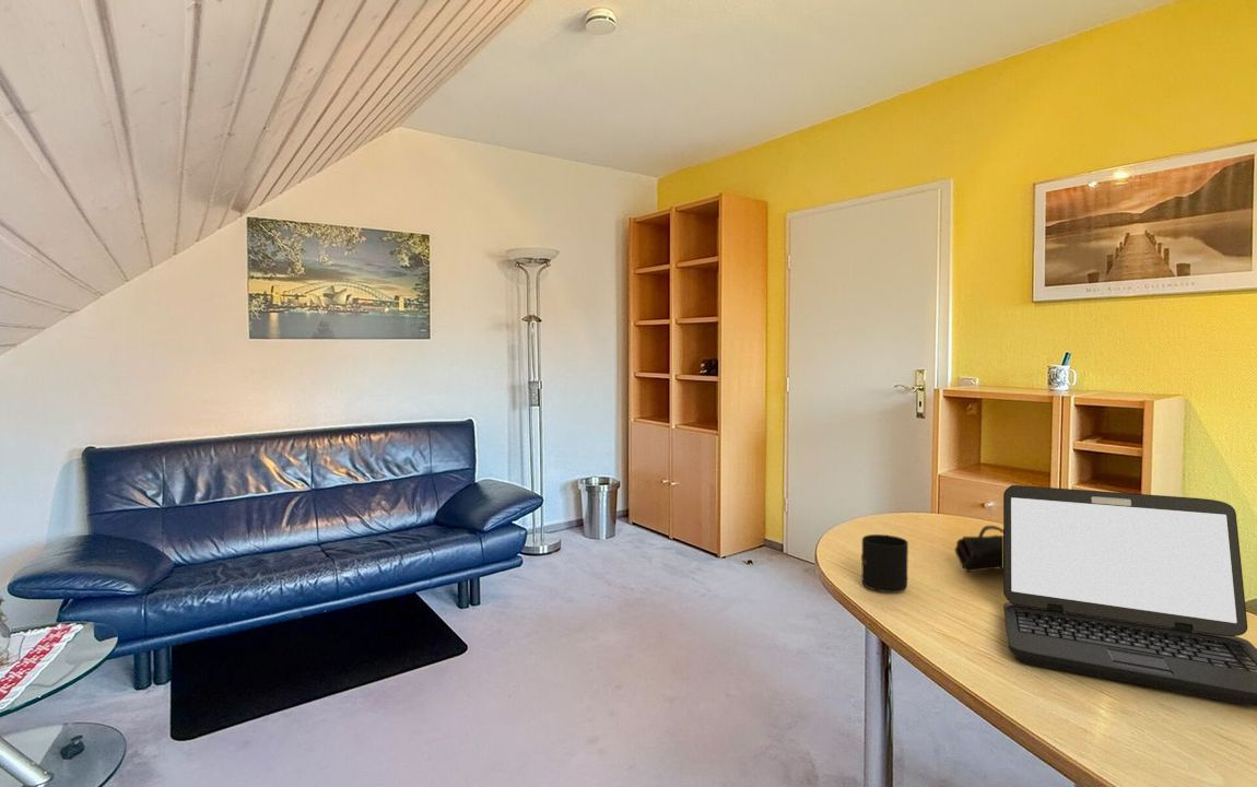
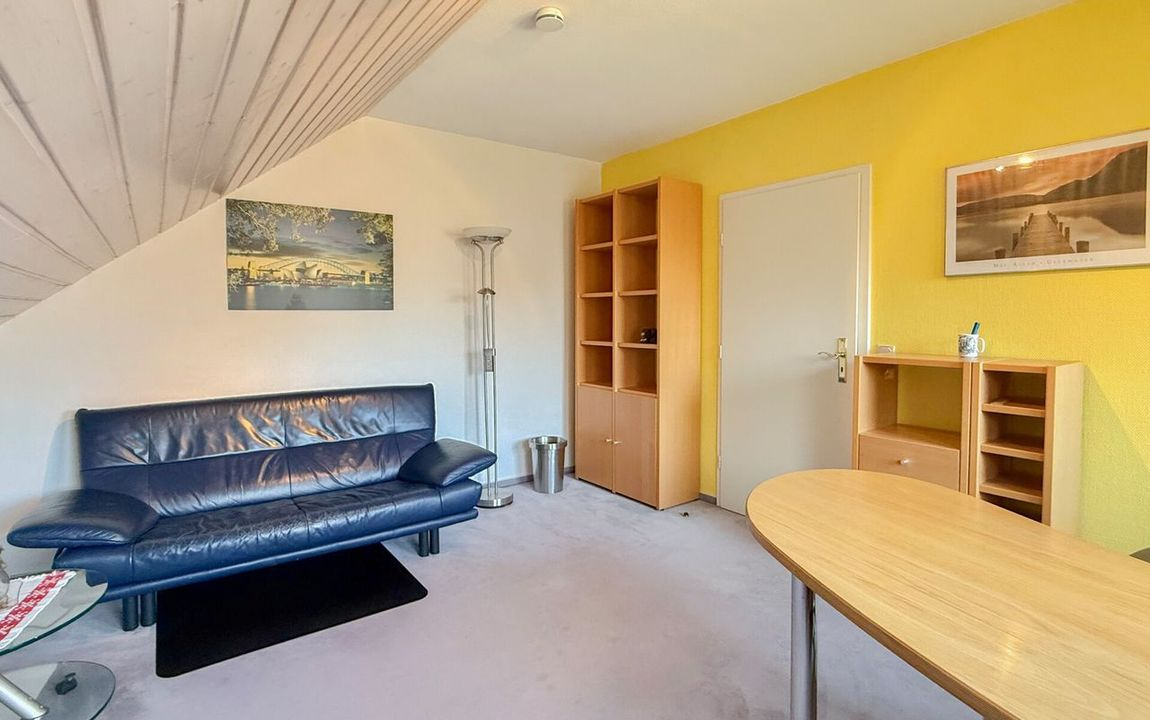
- laptop [1002,484,1257,707]
- pencil case [954,525,1003,573]
- mug [860,533,909,594]
